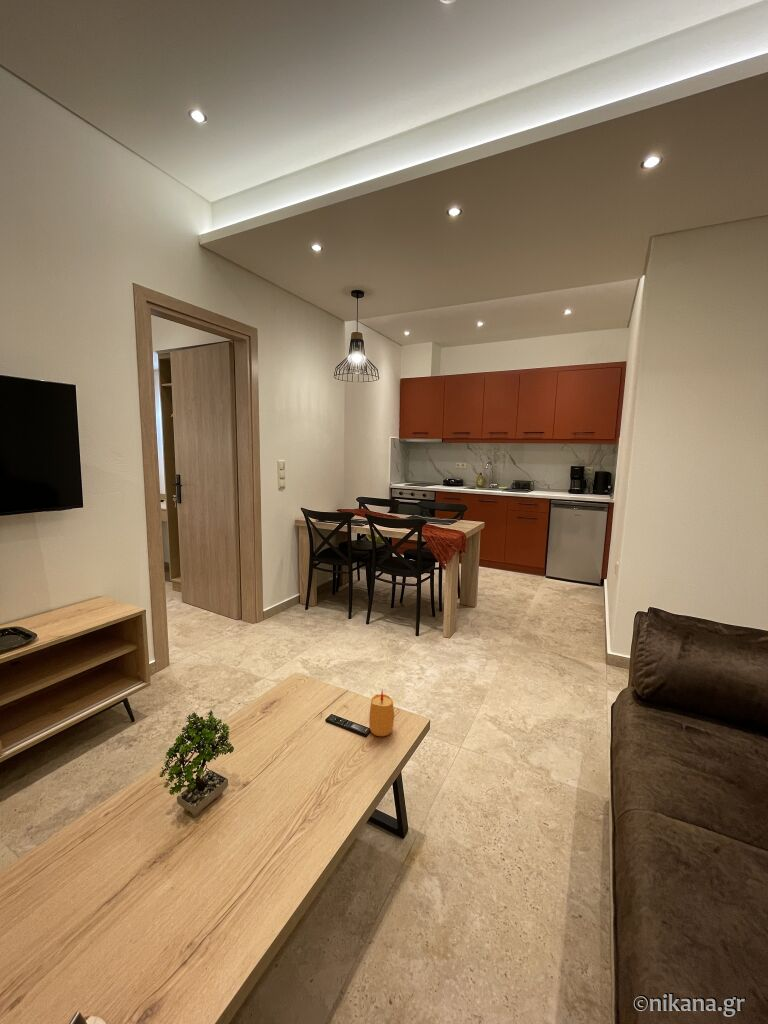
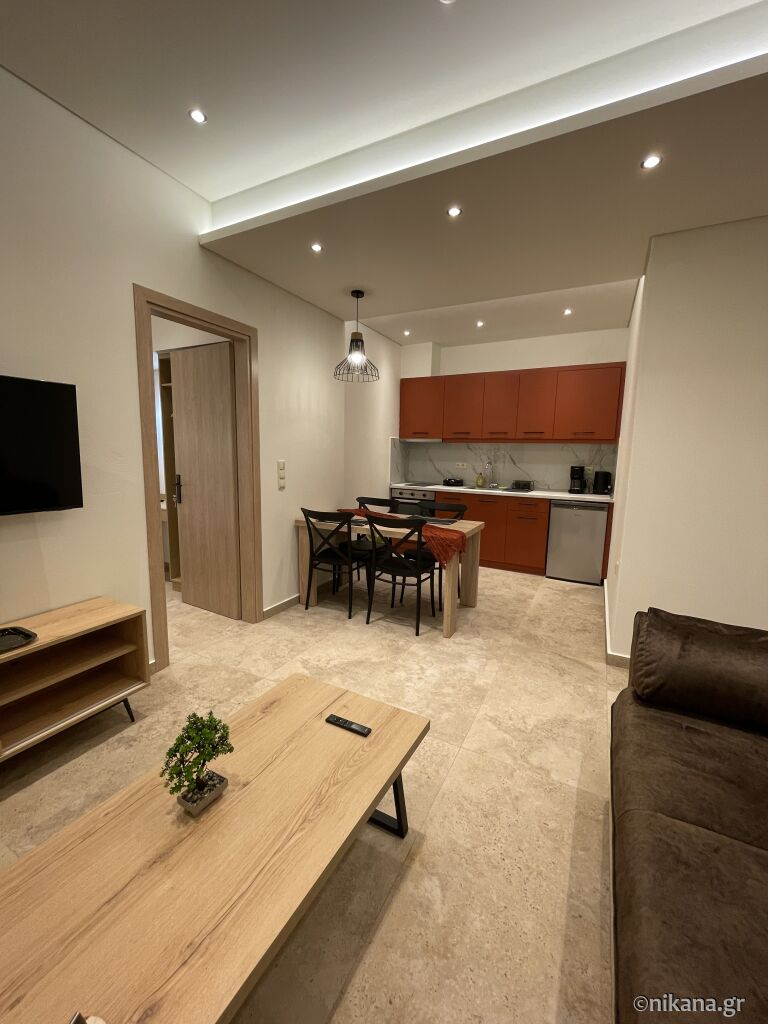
- candle [368,689,395,737]
